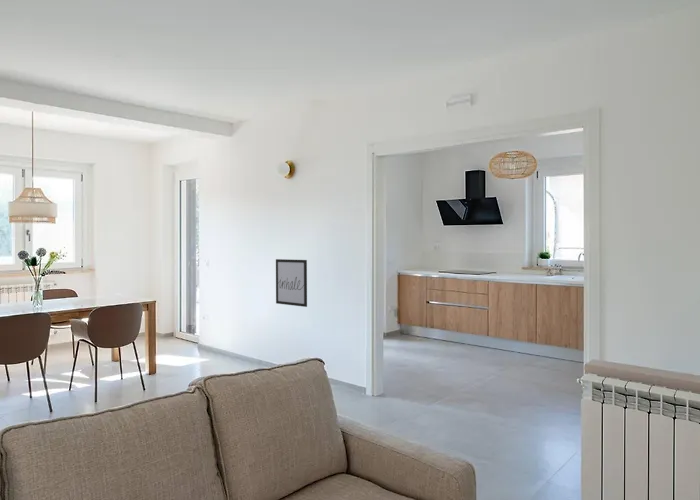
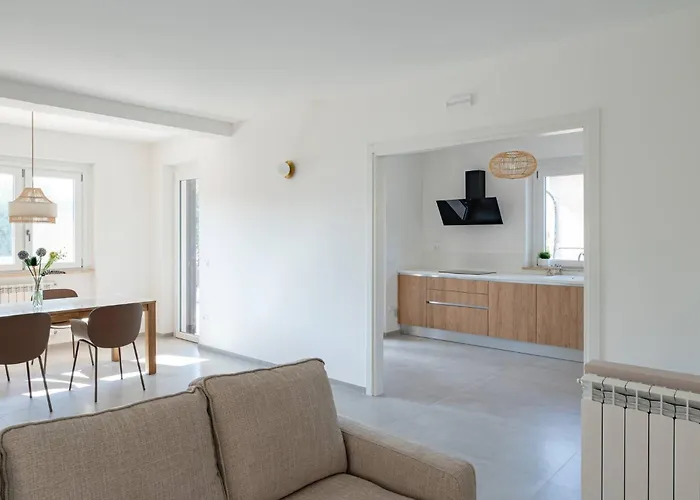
- wall art [275,258,308,308]
